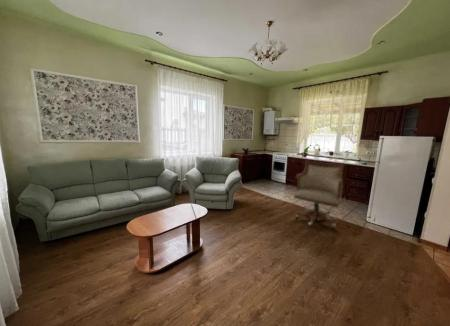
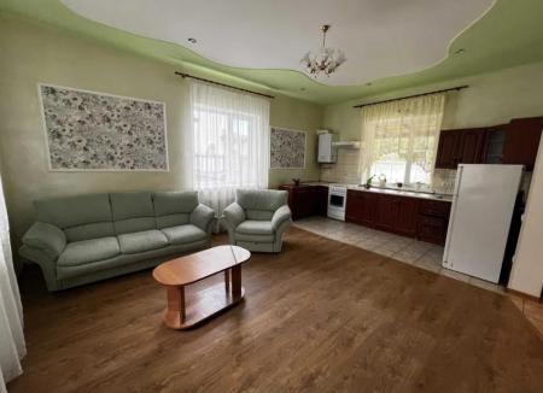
- chair [293,159,346,228]
